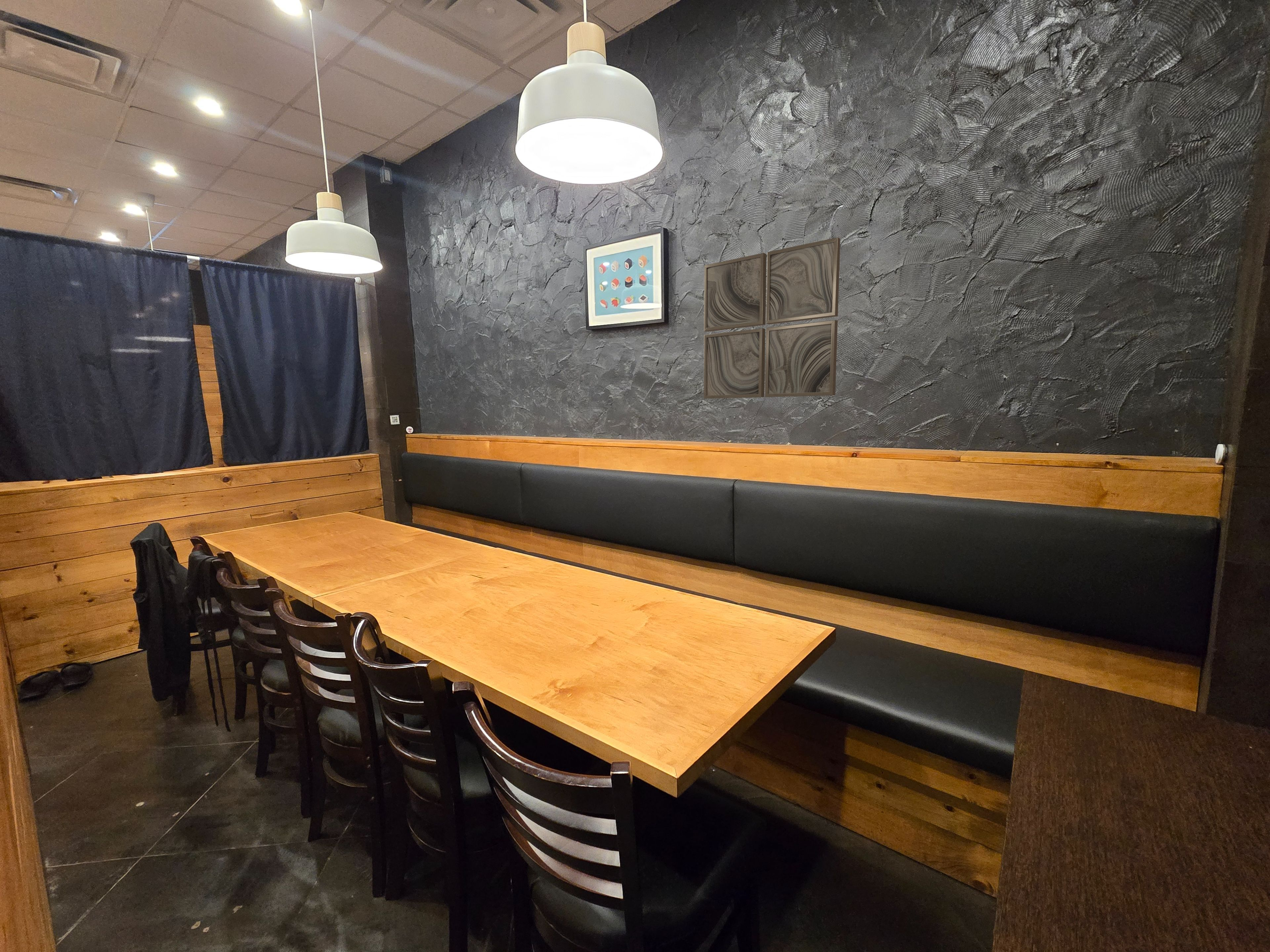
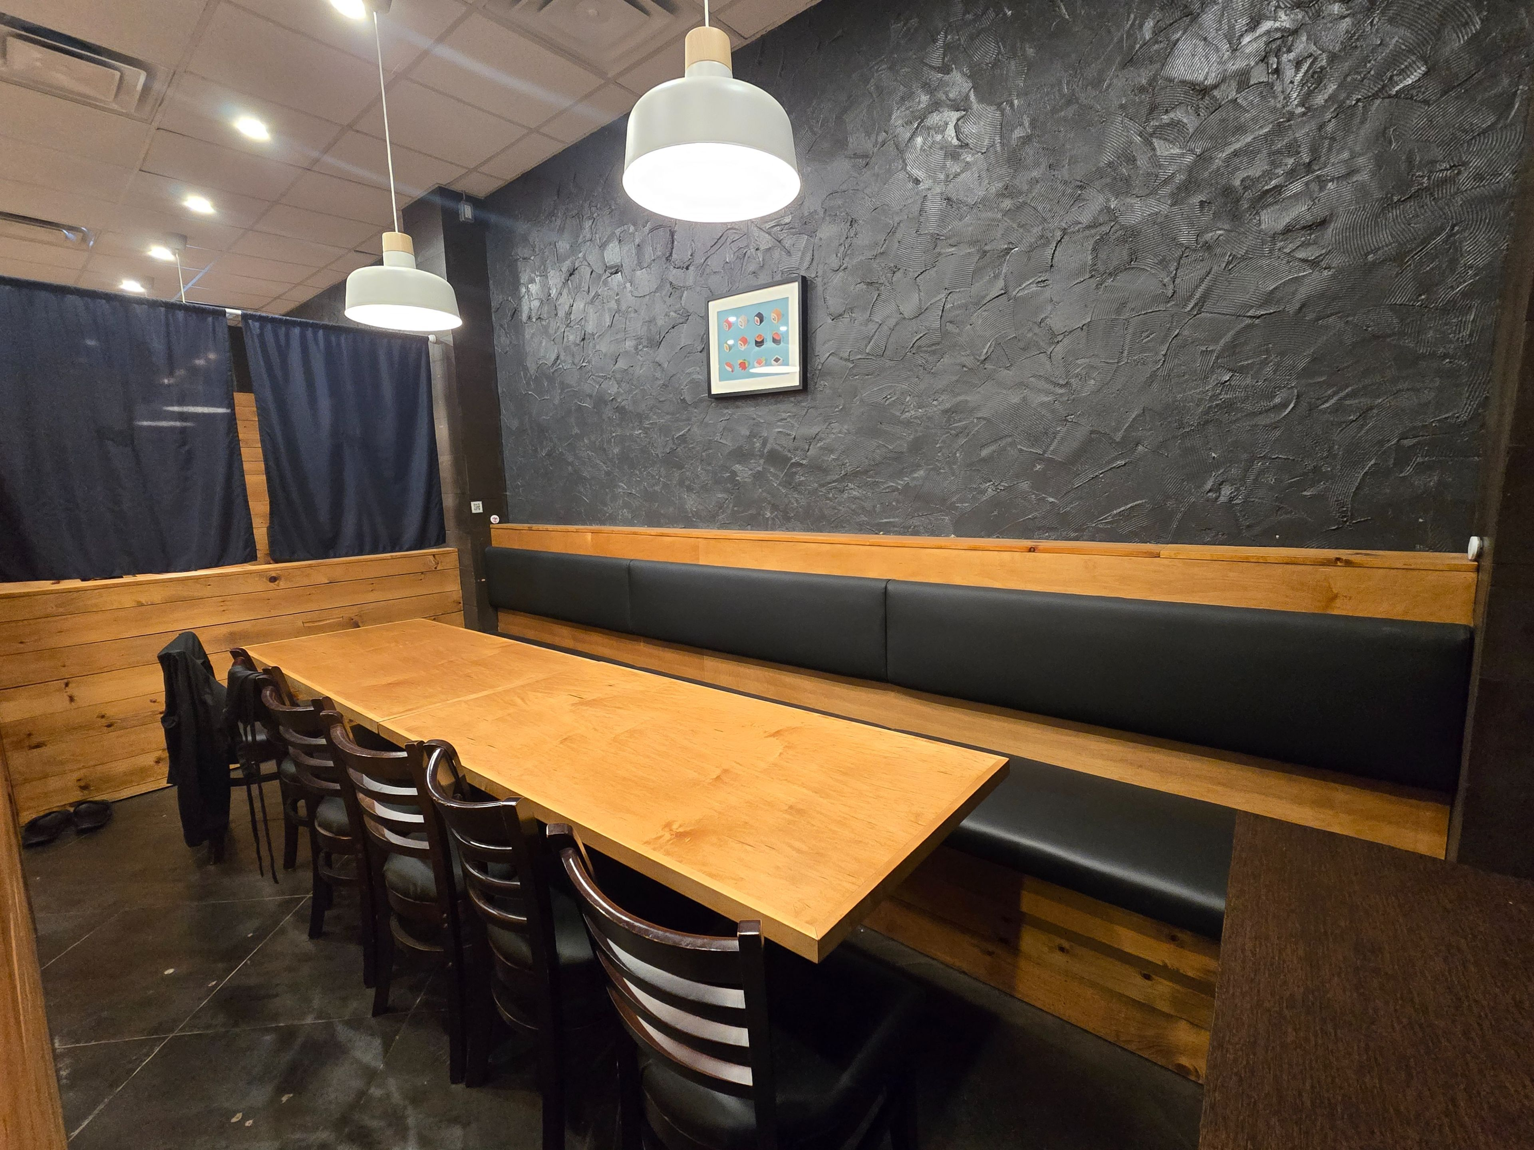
- wall art [704,237,841,399]
